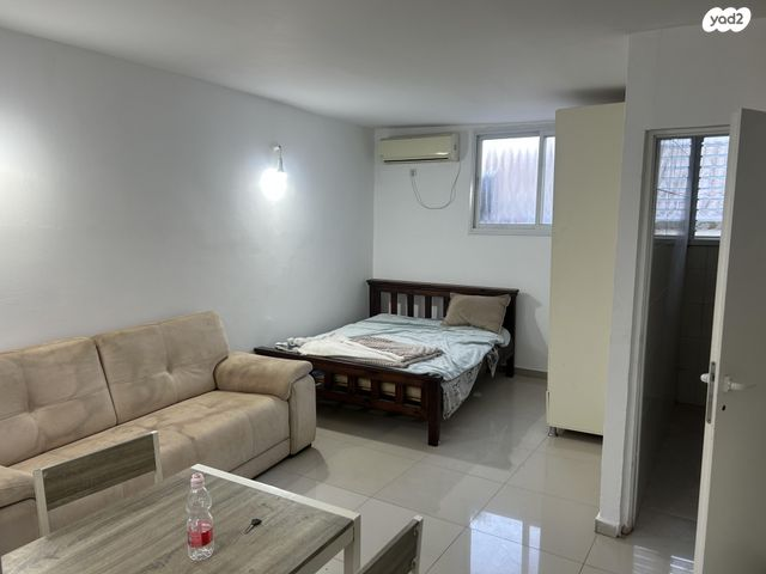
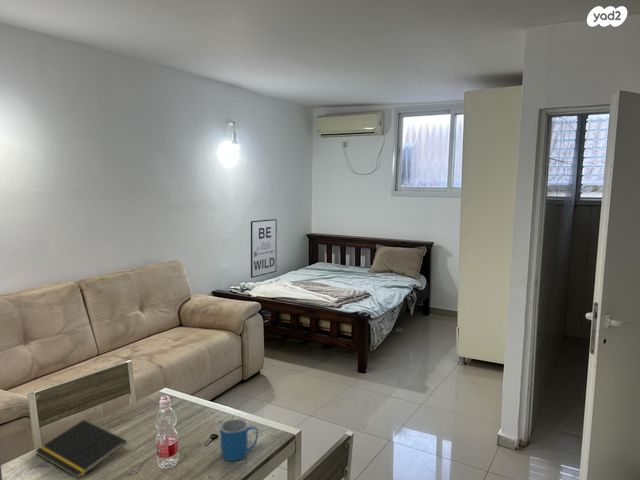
+ mug [219,418,259,462]
+ notepad [34,419,128,480]
+ wall art [250,218,278,279]
